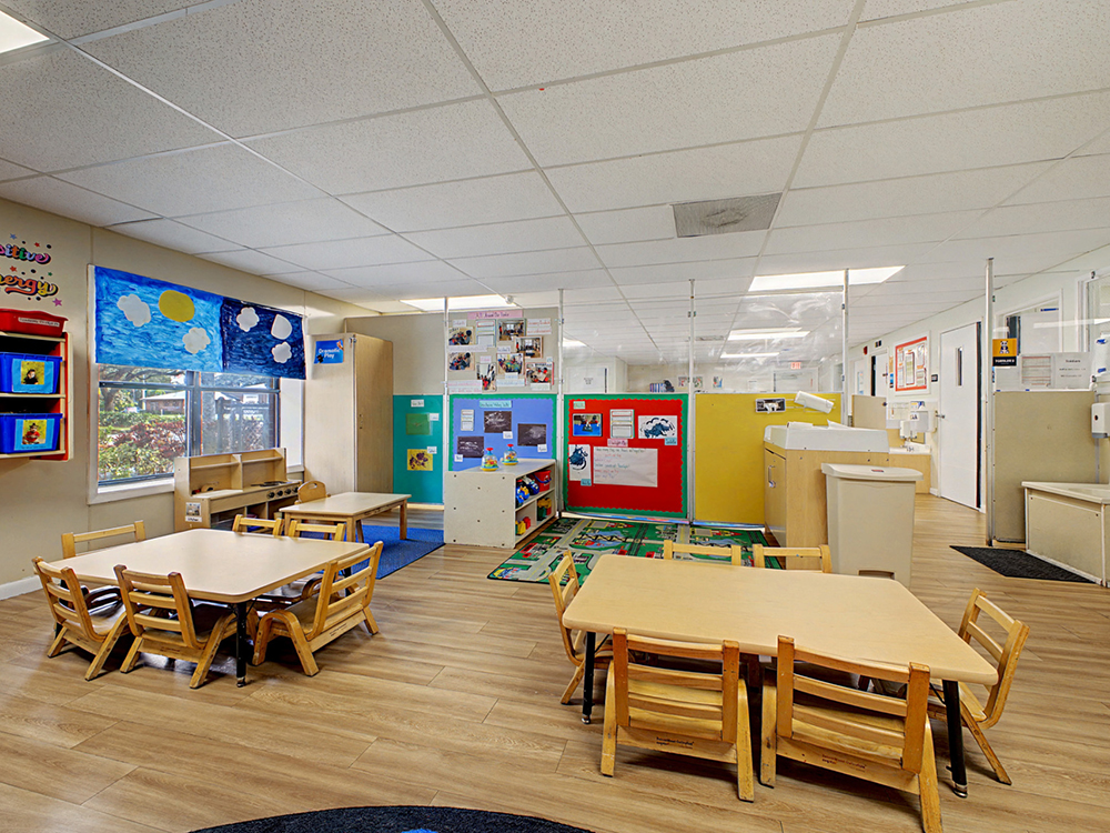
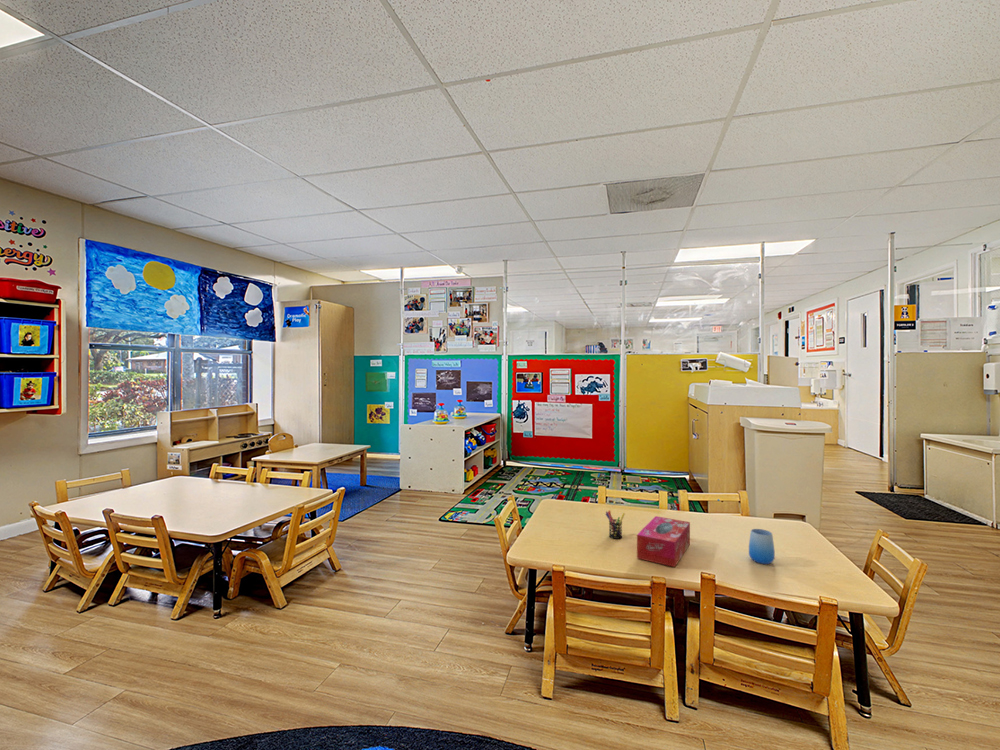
+ tissue box [636,515,691,568]
+ cup [748,528,776,565]
+ pen holder [605,509,626,540]
